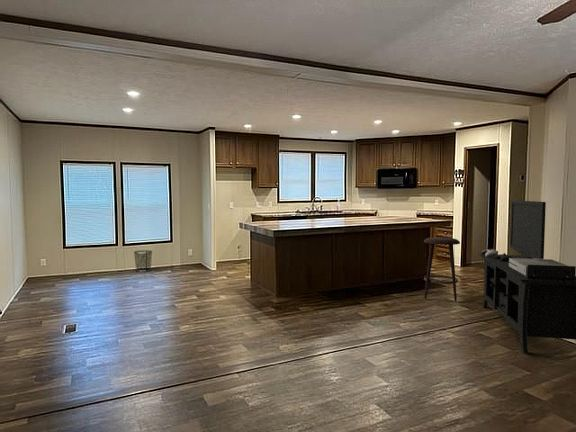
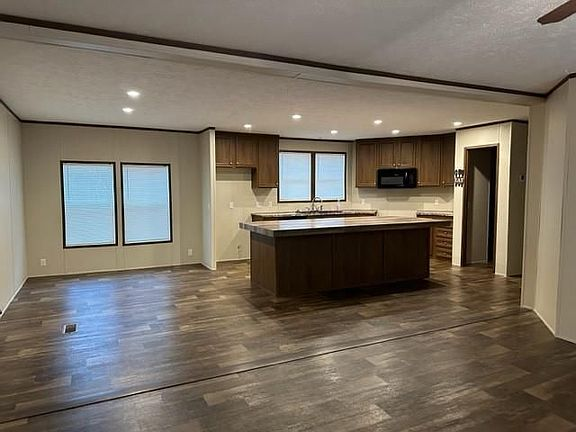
- media console [478,199,576,354]
- stool [423,236,461,302]
- waste bin [133,249,153,273]
